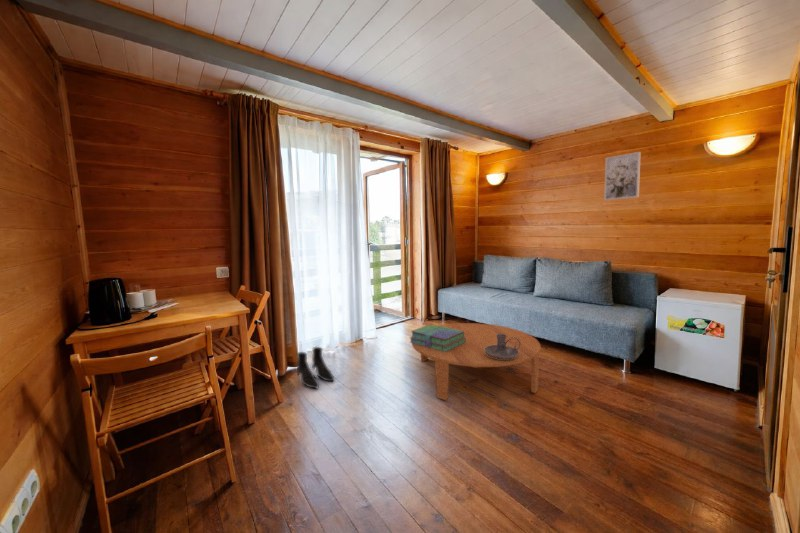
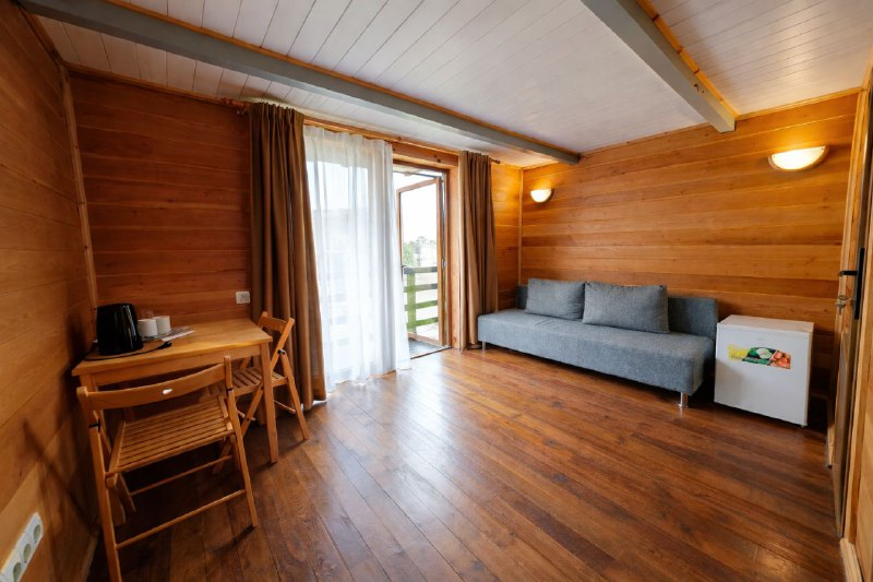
- wall art [603,151,642,201]
- stack of books [409,323,466,352]
- coffee table [411,322,542,401]
- candle holder [484,334,521,359]
- boots [296,346,335,390]
